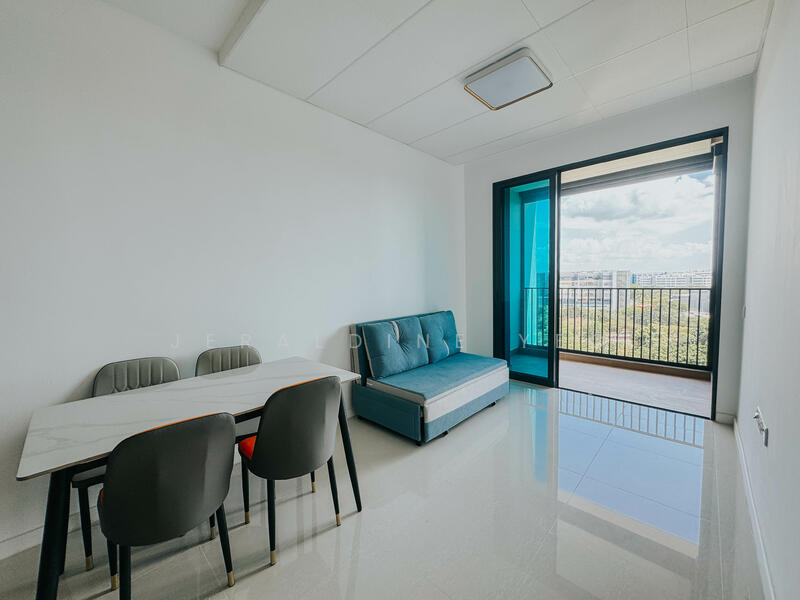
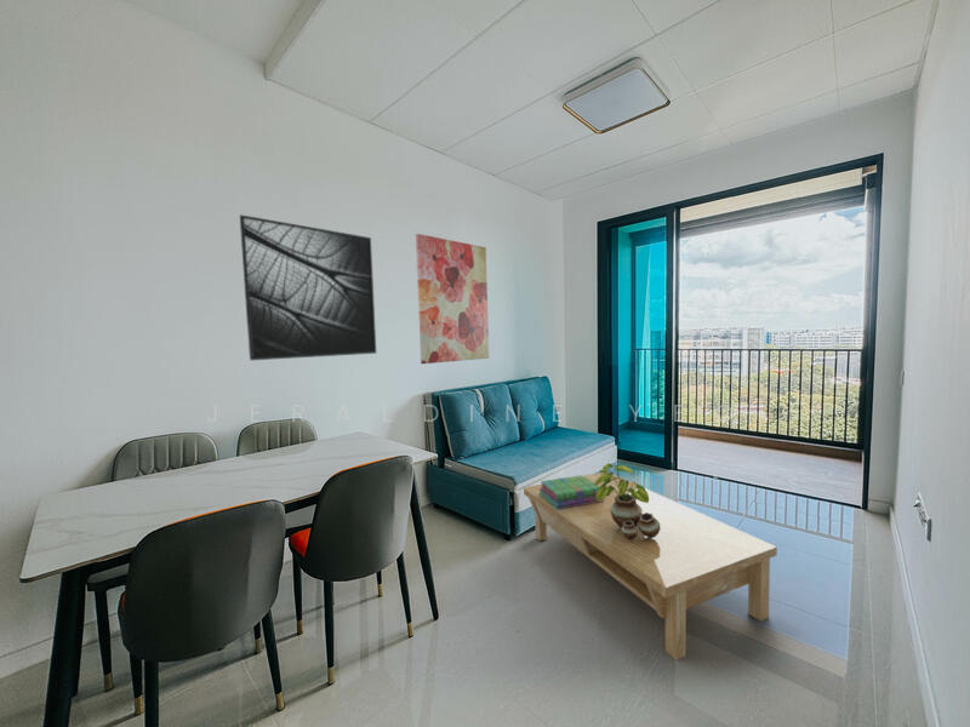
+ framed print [239,213,377,361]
+ stack of books [538,474,604,509]
+ wall art [415,233,490,365]
+ coffee table [523,471,778,662]
+ potted plant [594,462,661,539]
